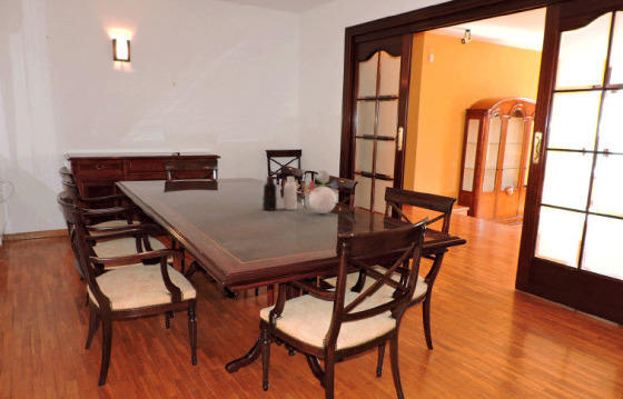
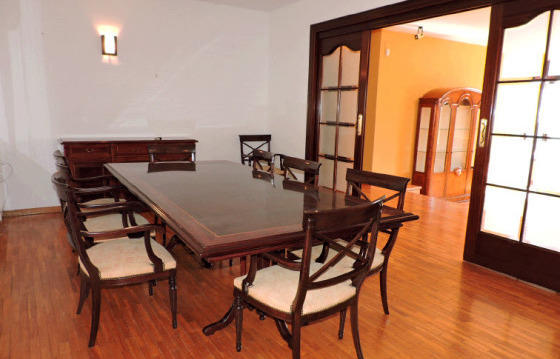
- flower arrangement [307,169,339,215]
- bottle [261,176,298,211]
